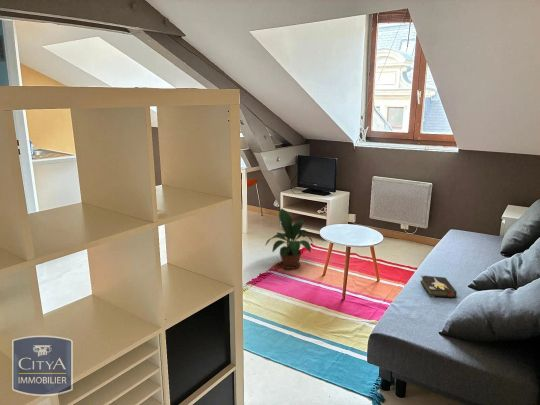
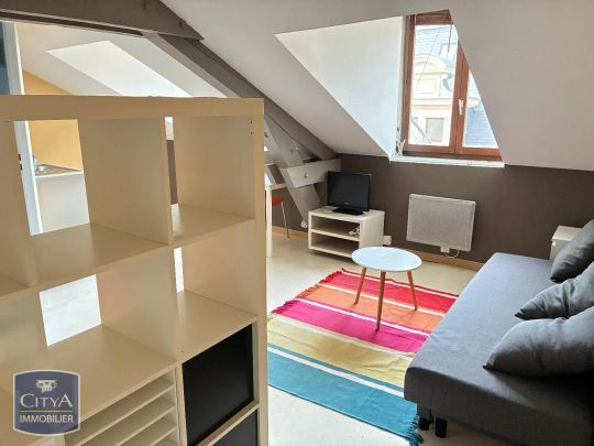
- hardback book [419,274,458,299]
- potted plant [265,208,314,270]
